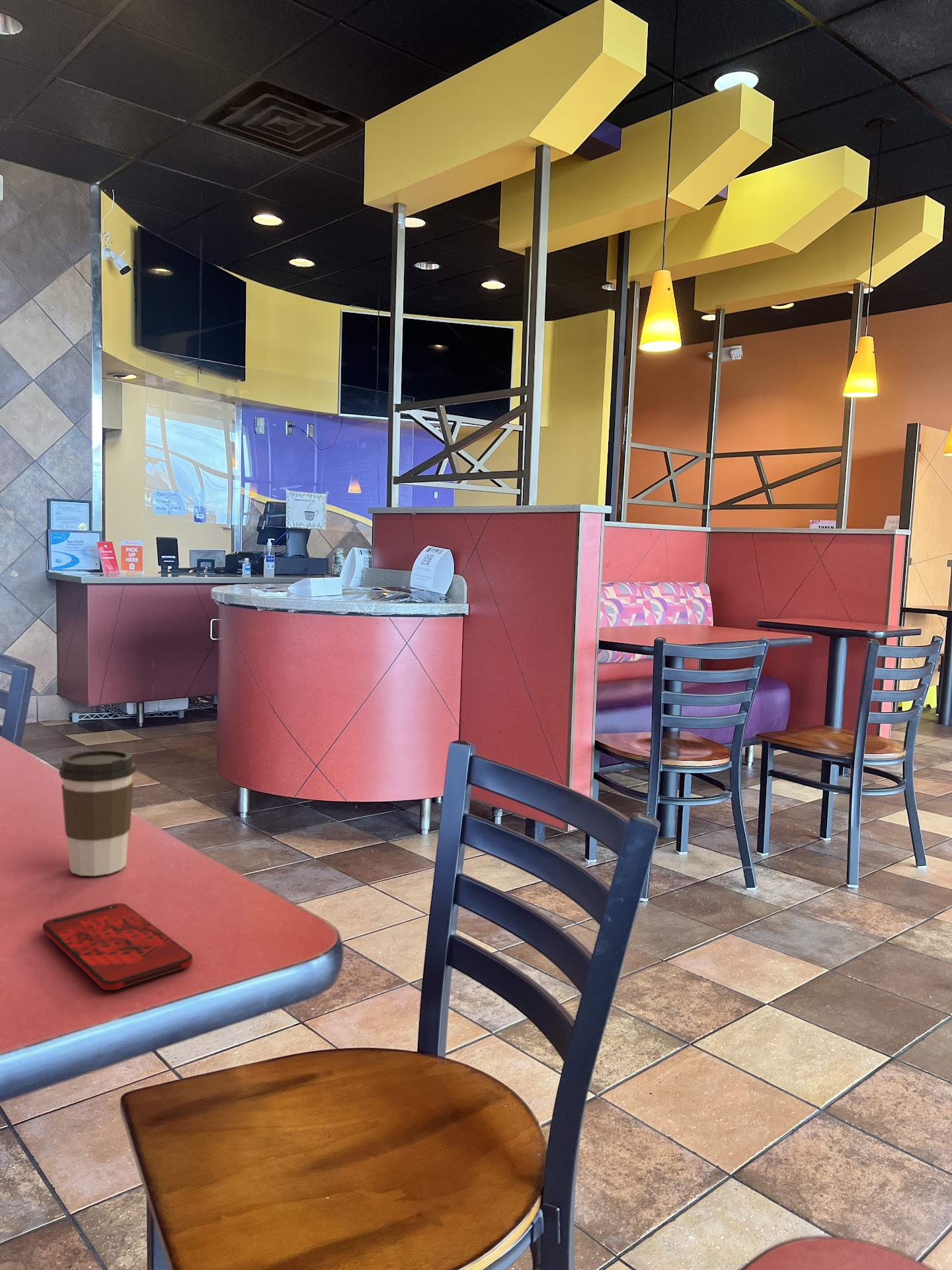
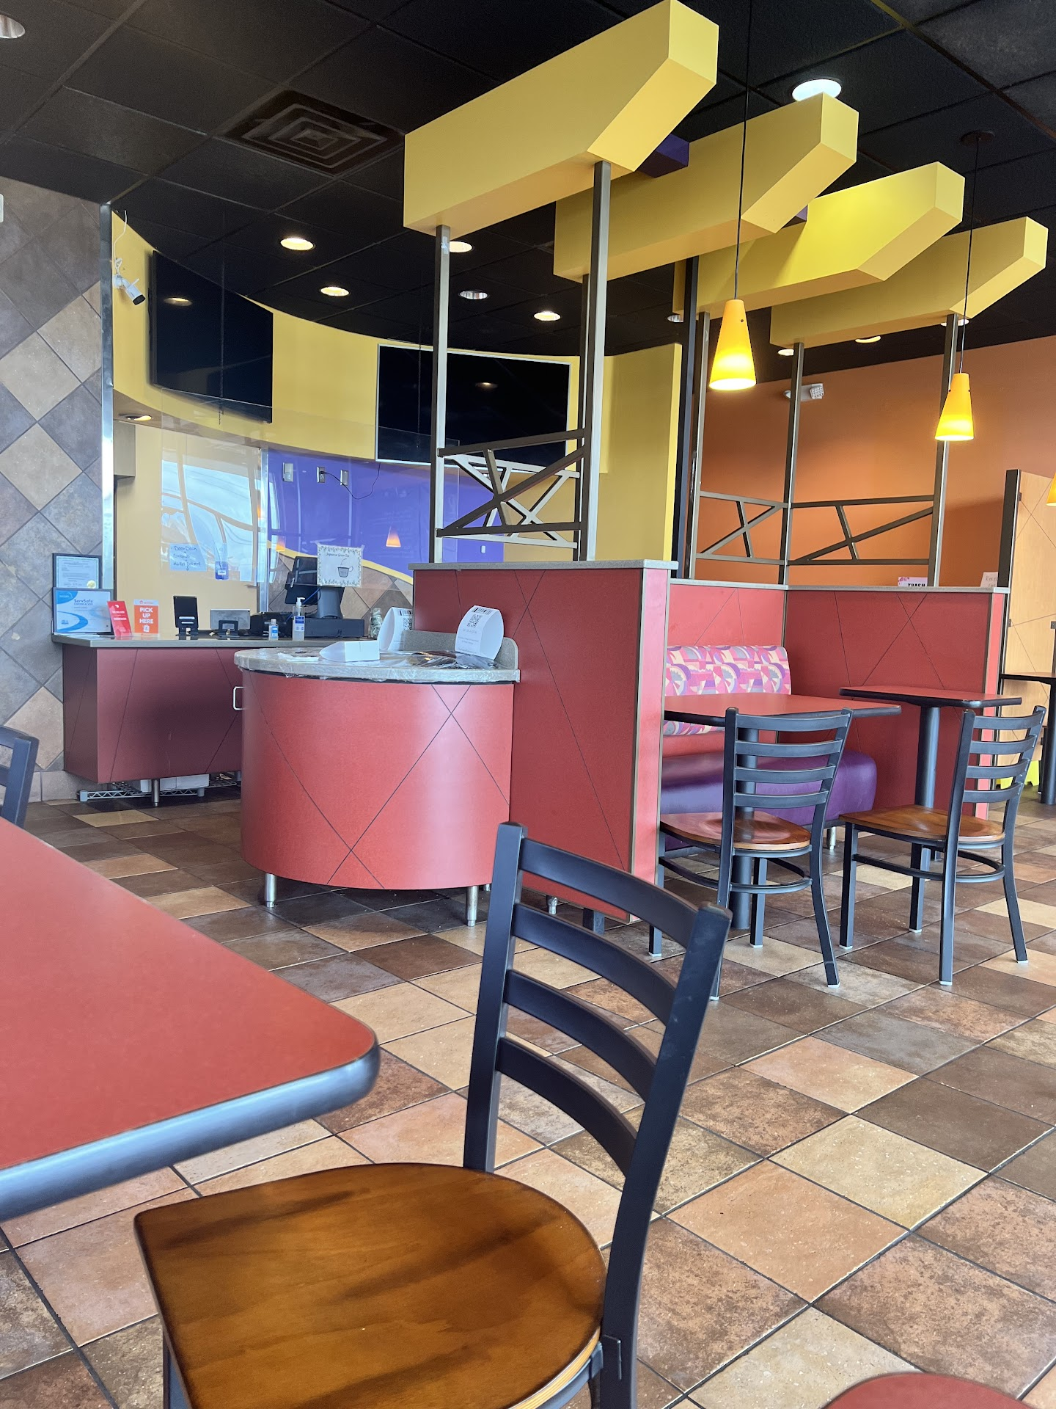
- coffee cup [58,749,136,876]
- smartphone [42,902,193,991]
